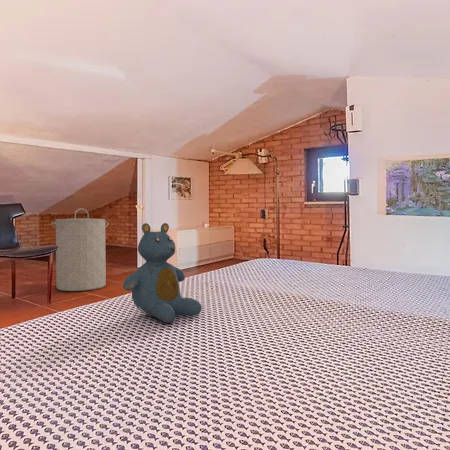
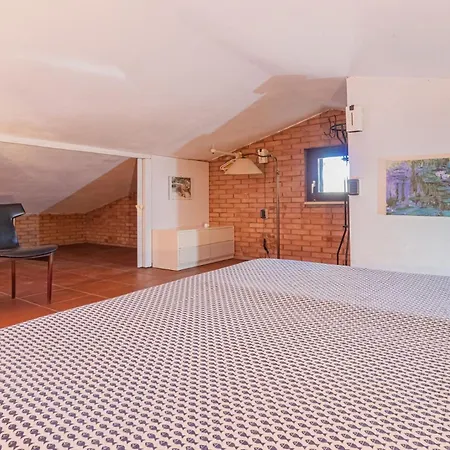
- teddy bear [122,222,202,324]
- laundry hamper [50,207,109,292]
